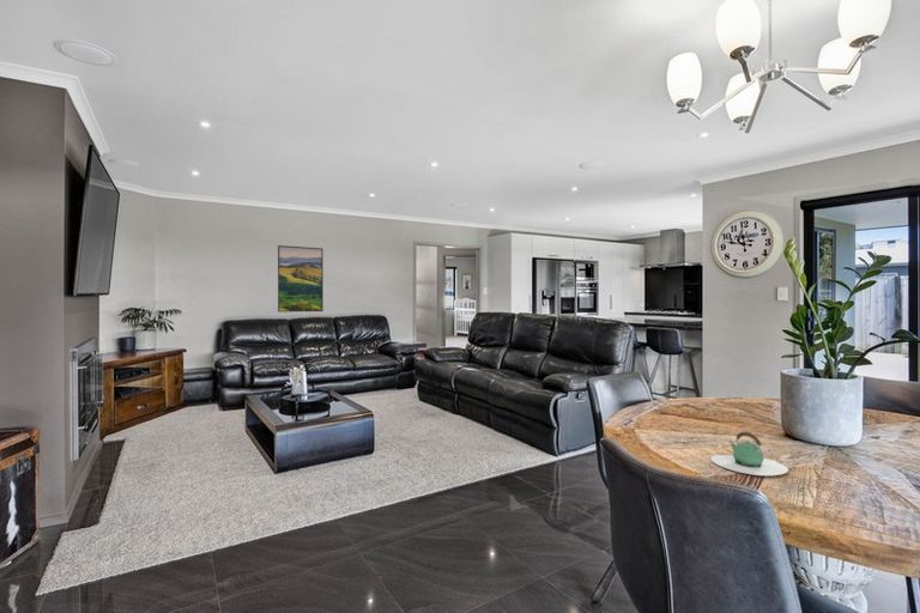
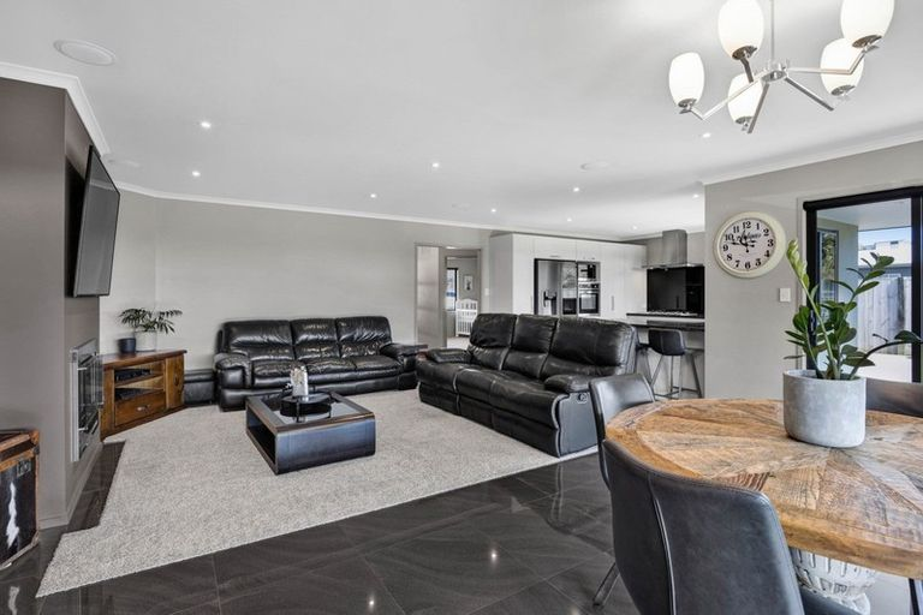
- teapot [709,431,789,477]
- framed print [277,244,325,312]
